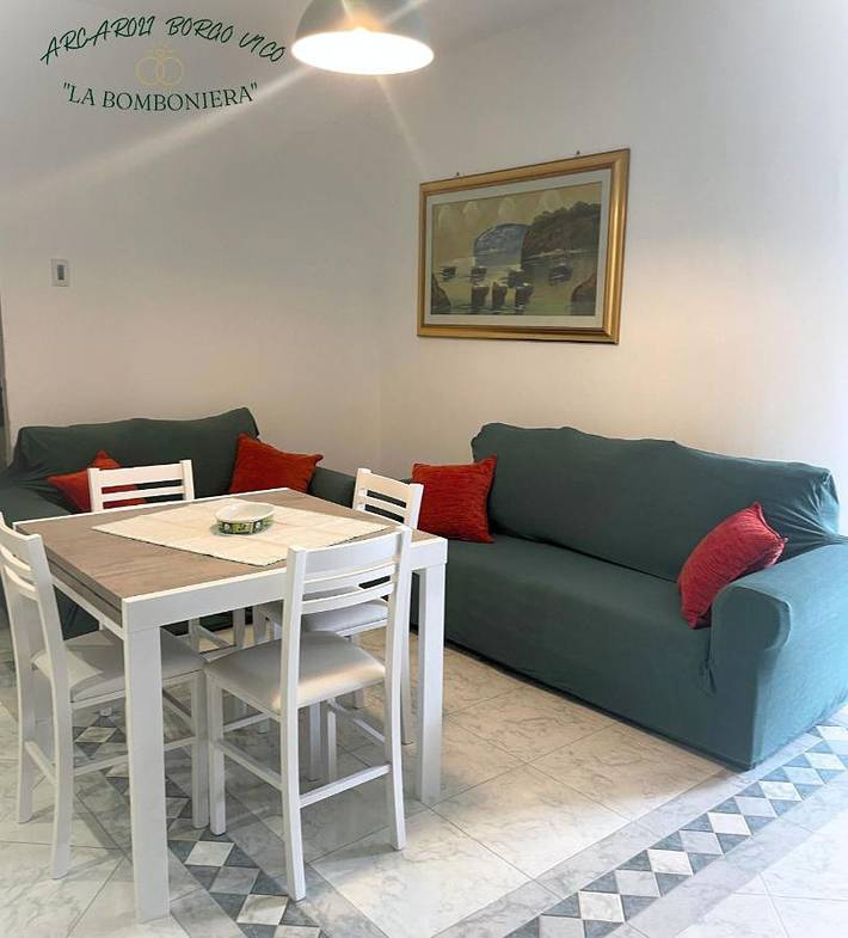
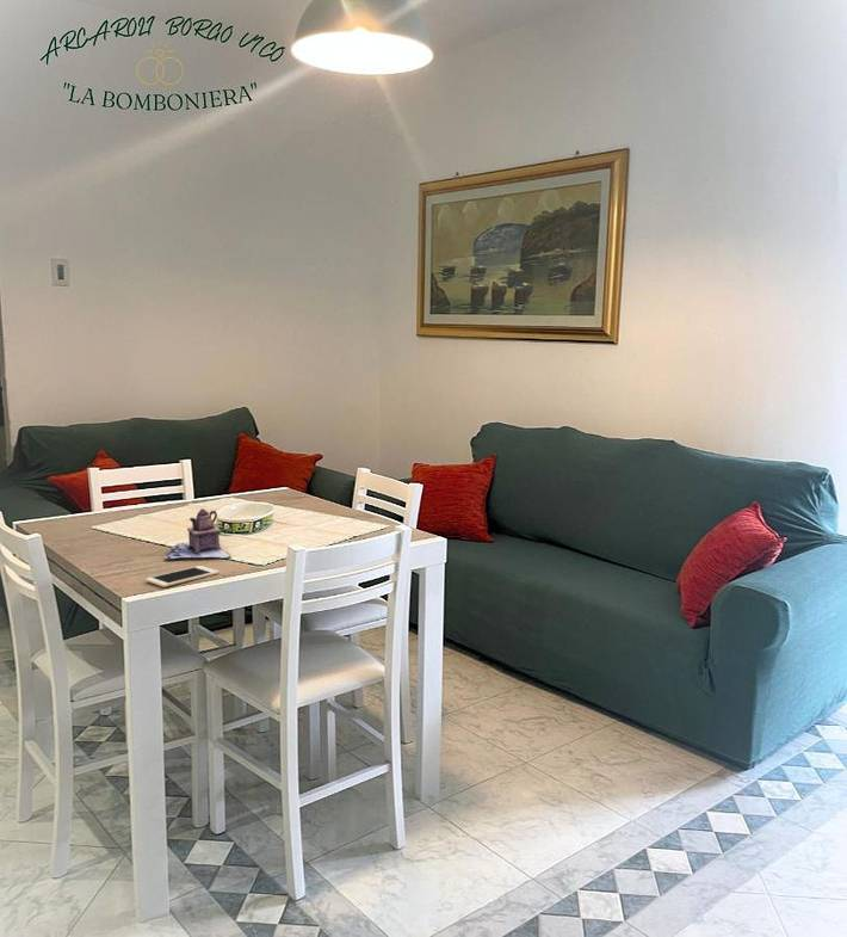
+ teapot [163,507,233,561]
+ cell phone [144,565,220,588]
